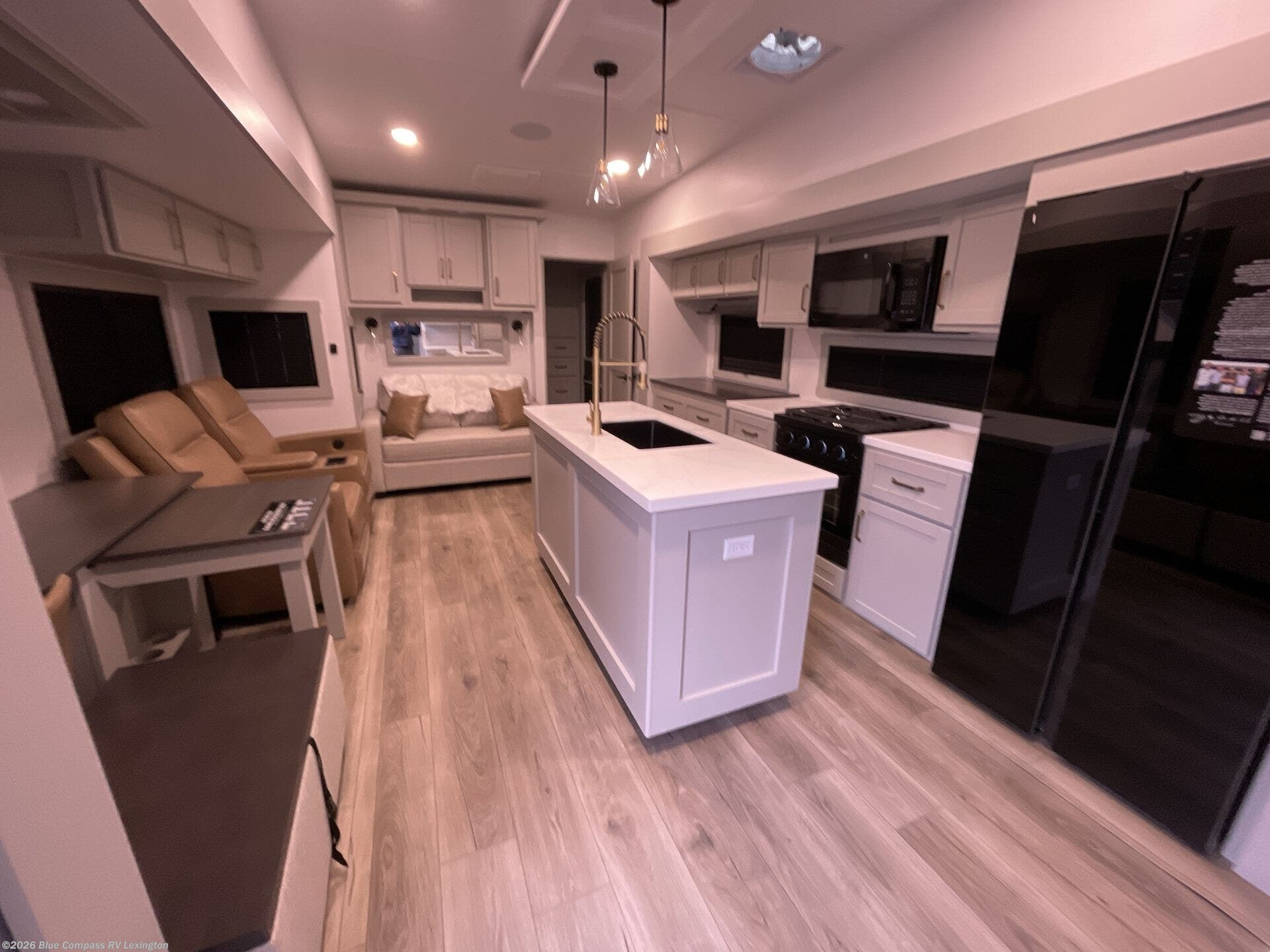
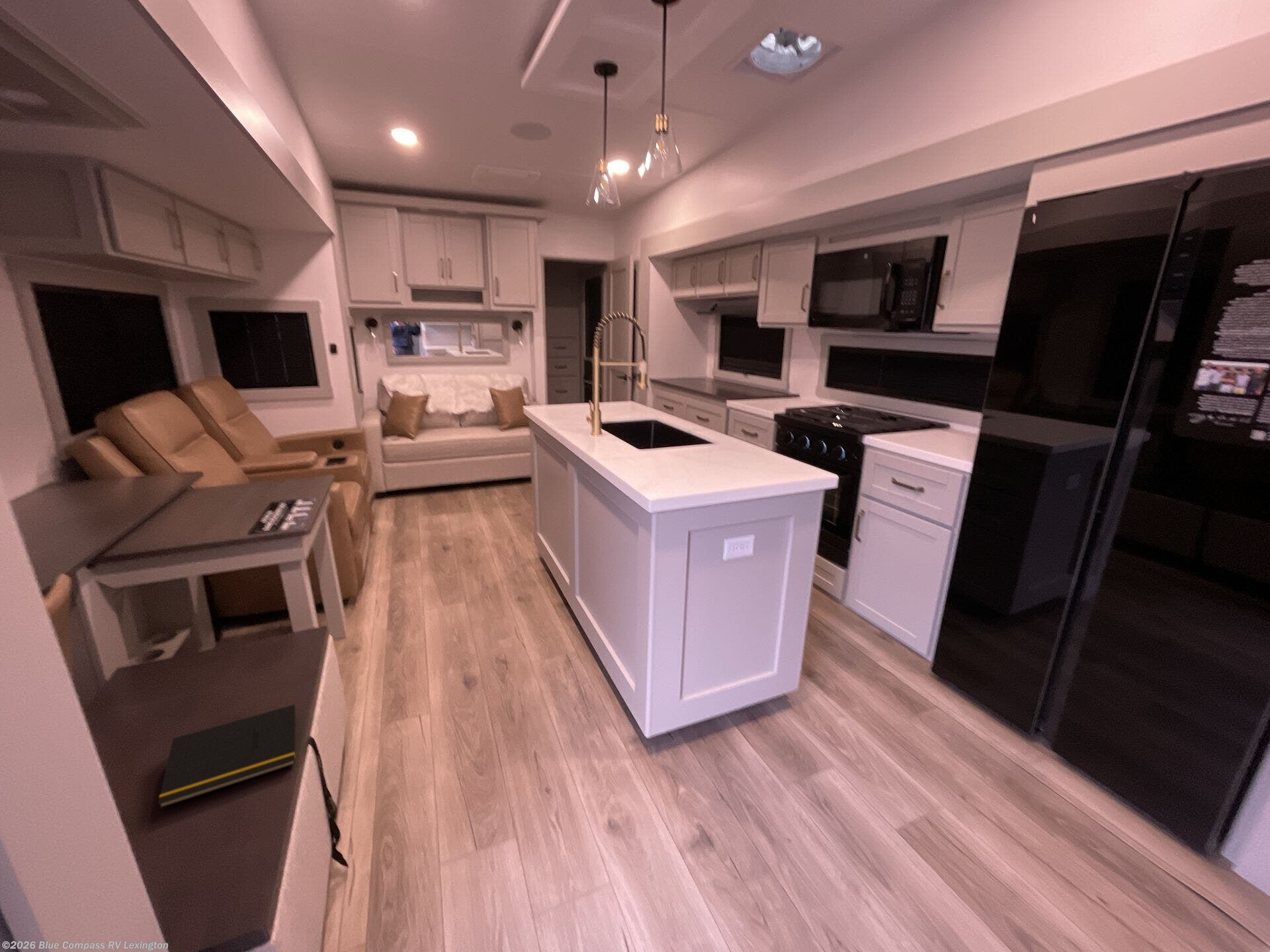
+ notepad [157,703,296,809]
